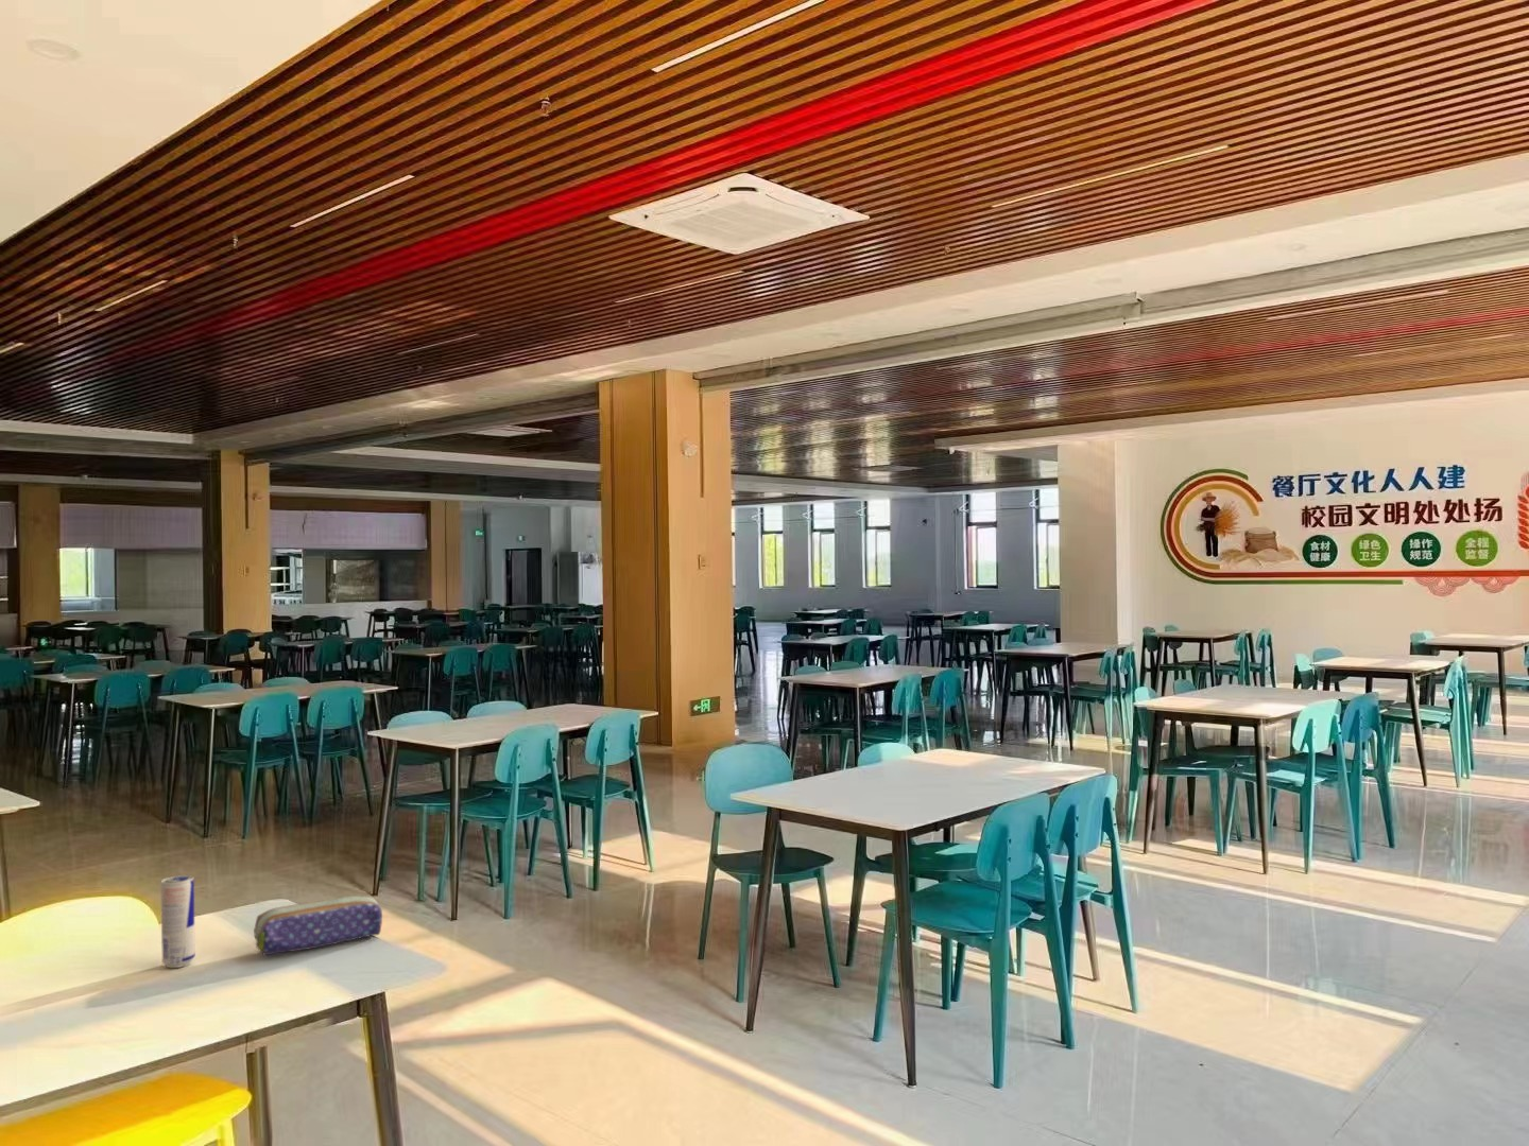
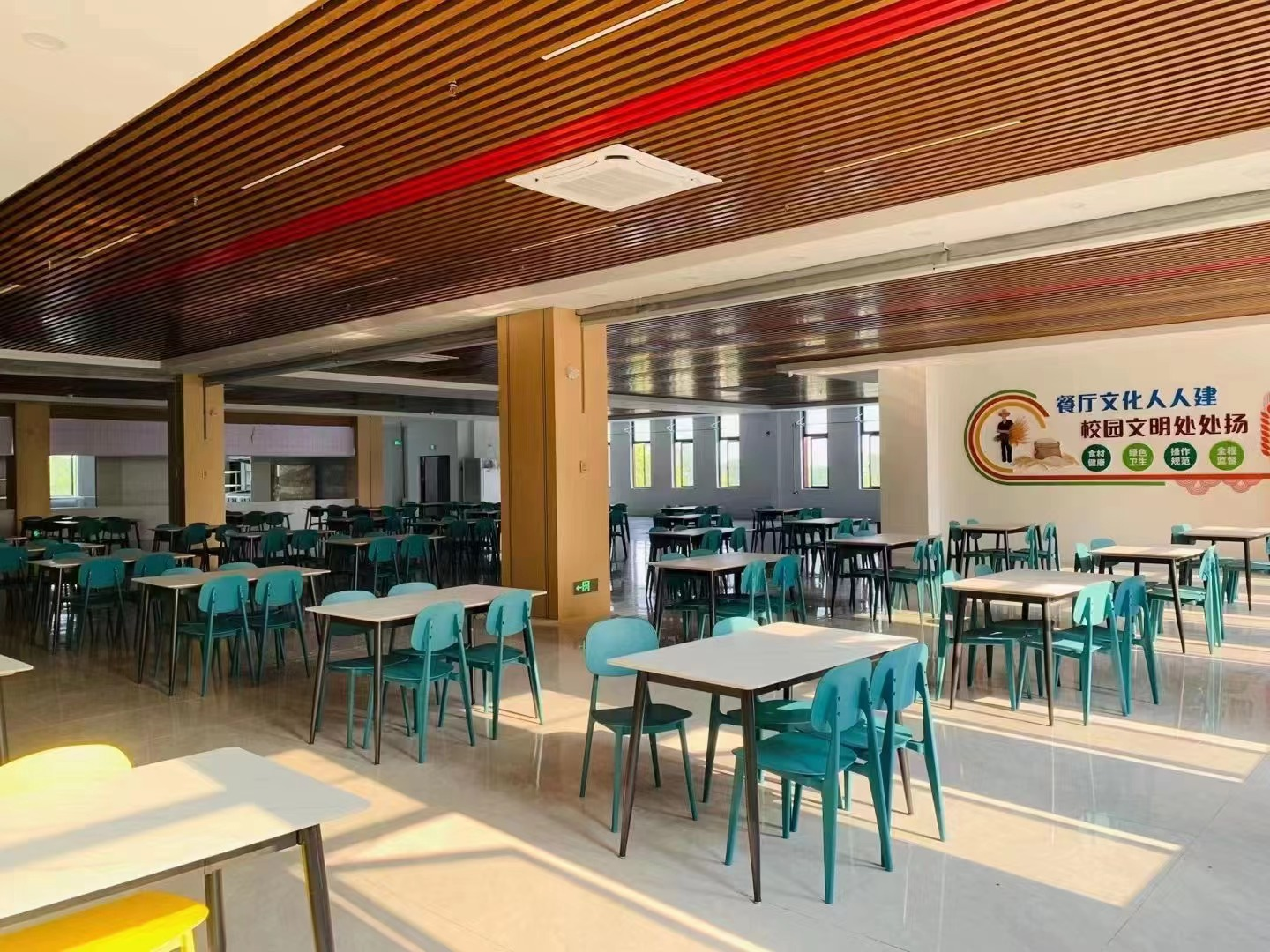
- beverage can [160,874,196,969]
- pencil case [253,894,383,956]
